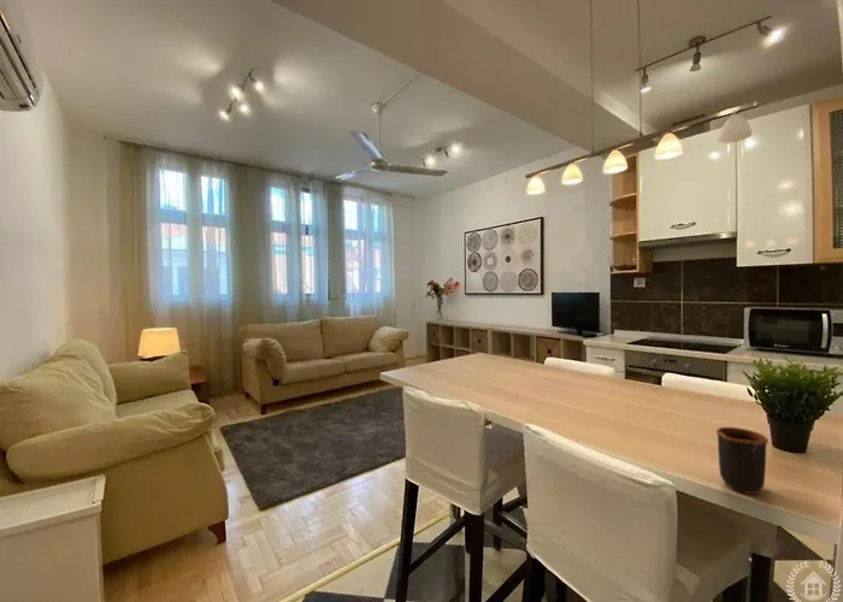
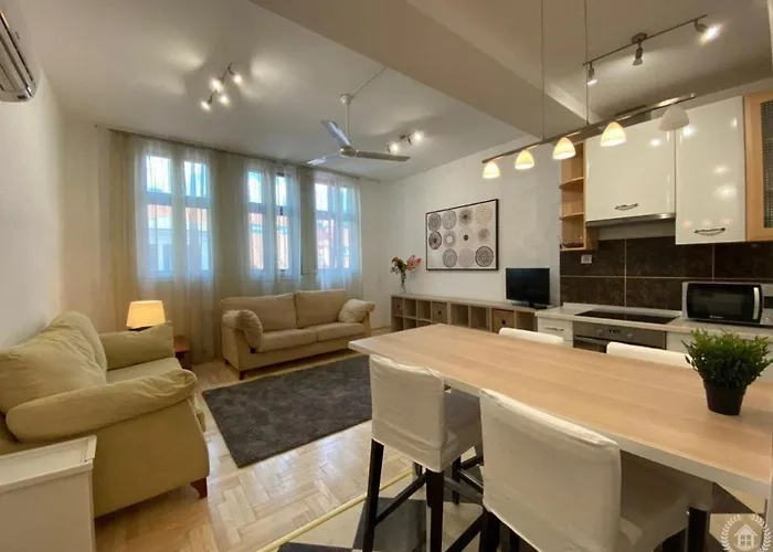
- mug [715,426,770,495]
